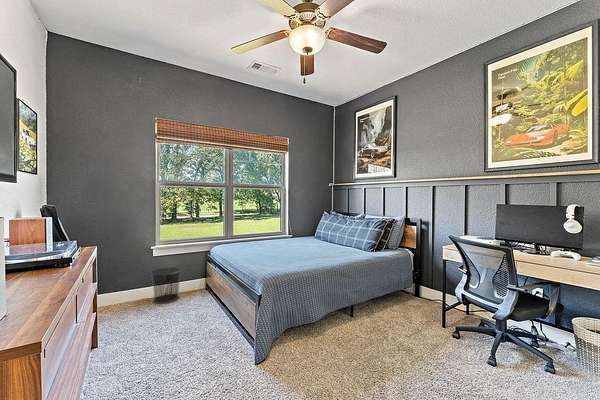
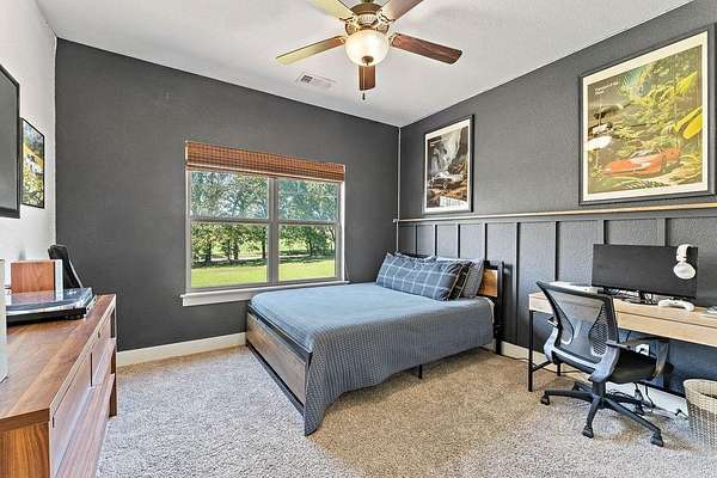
- waste bin [150,266,182,304]
